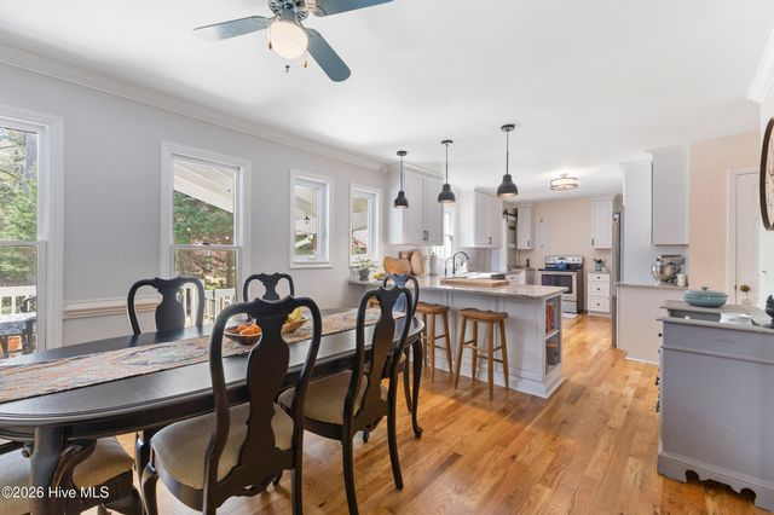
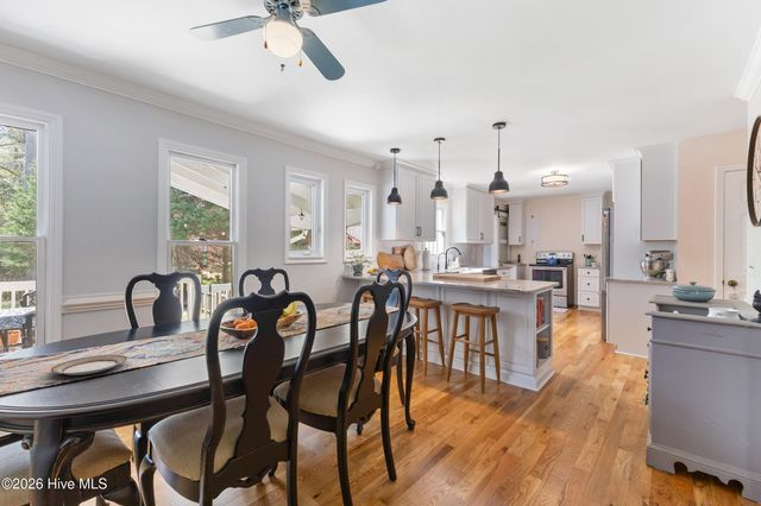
+ plate [50,354,128,377]
